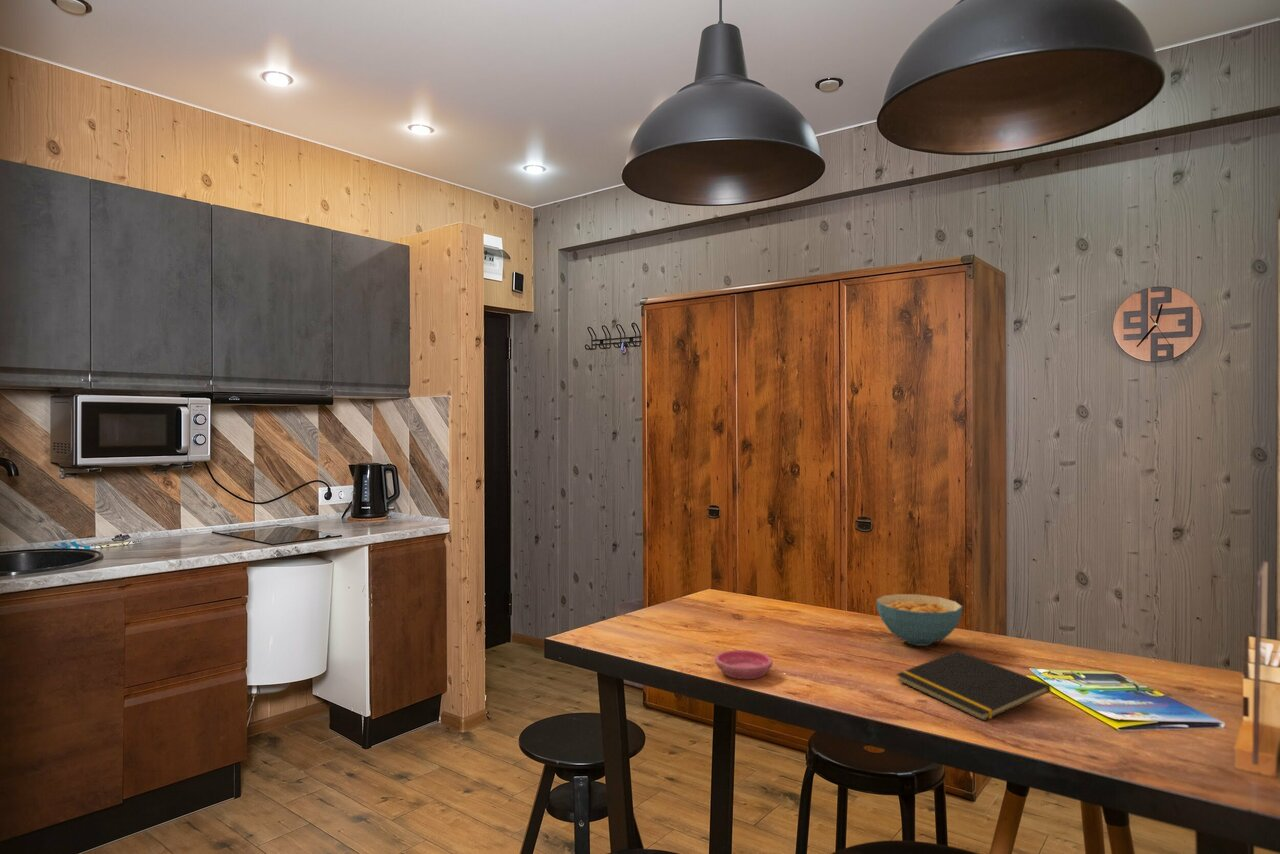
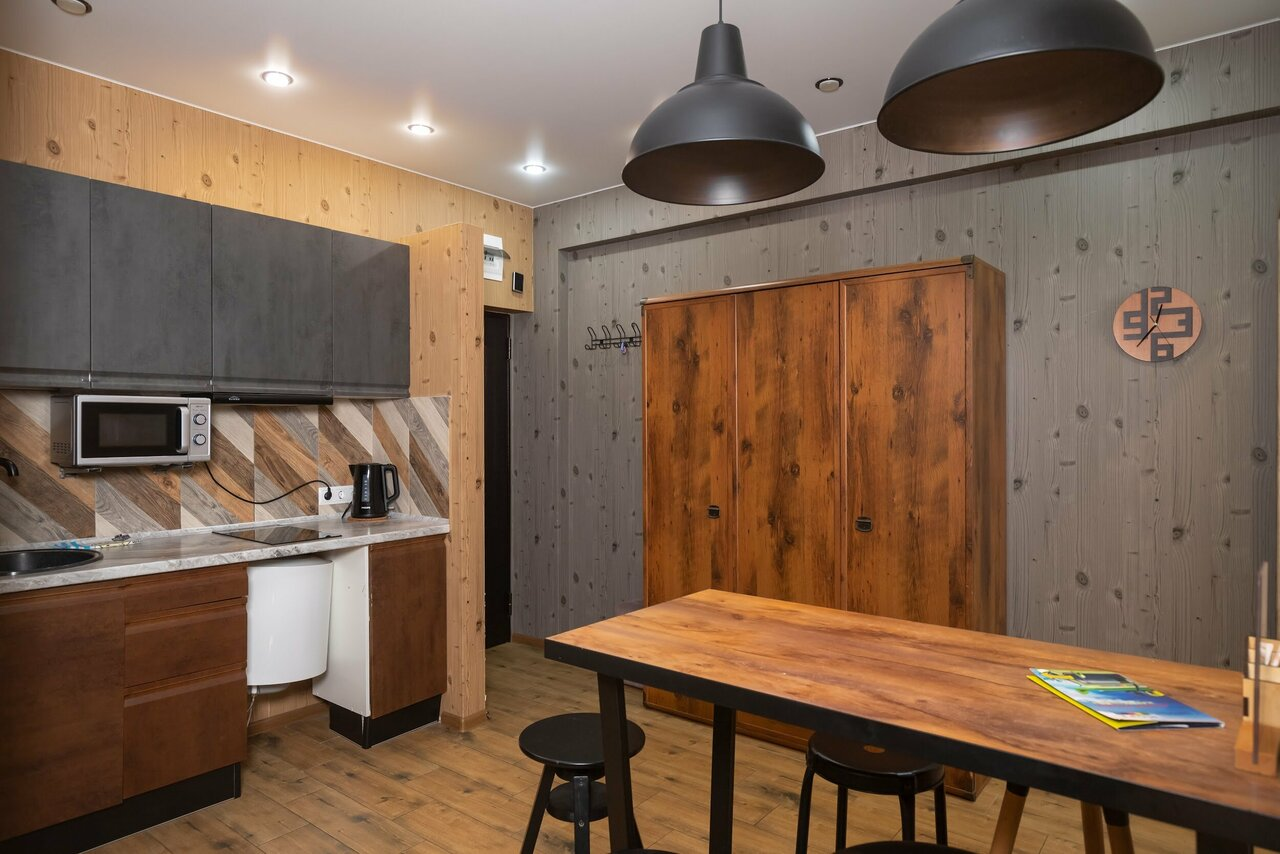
- saucer [714,649,774,680]
- cereal bowl [875,593,963,647]
- notepad [896,649,1052,722]
